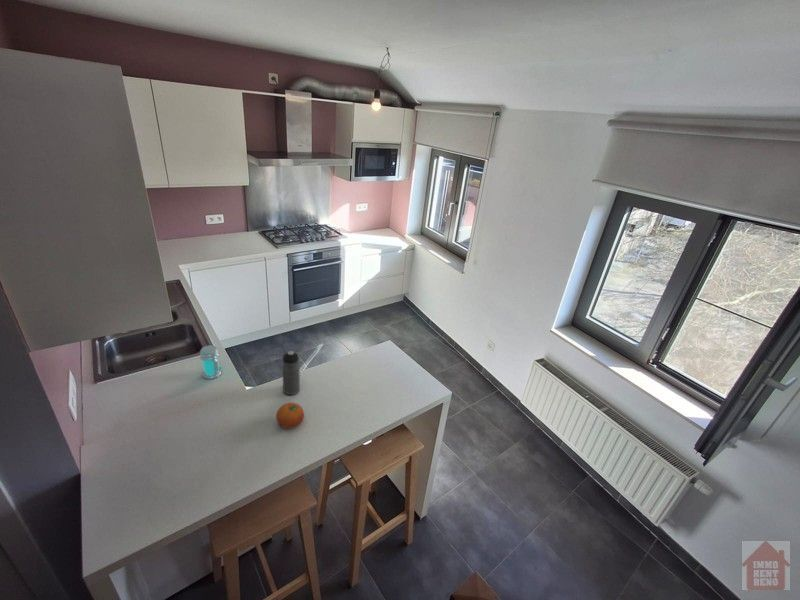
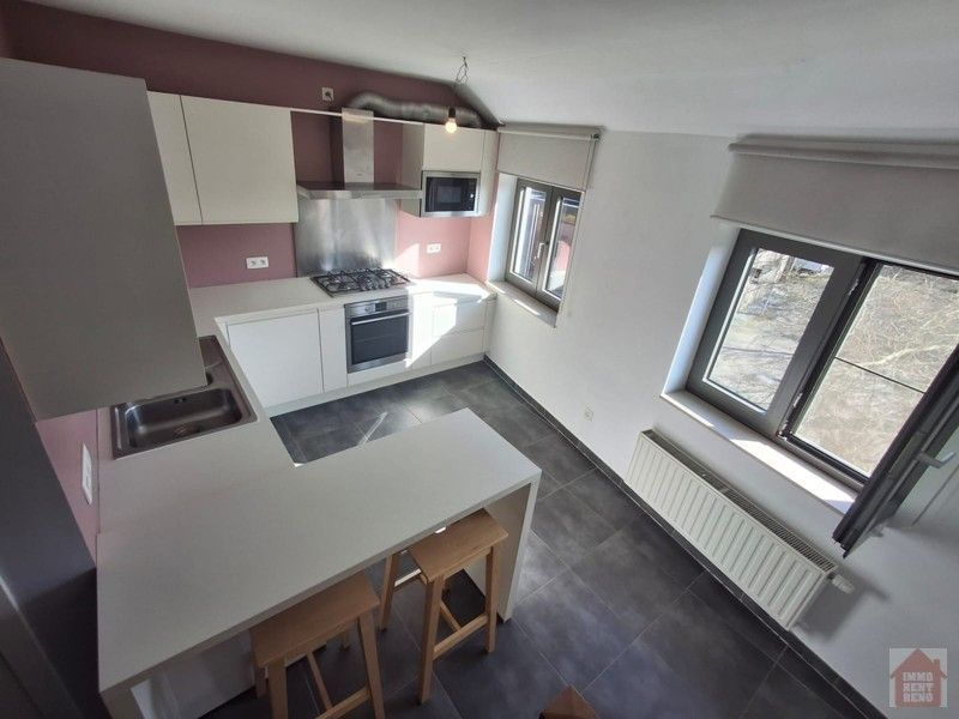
- jar [199,344,222,380]
- water bottle [281,350,301,396]
- fruit [275,401,305,430]
